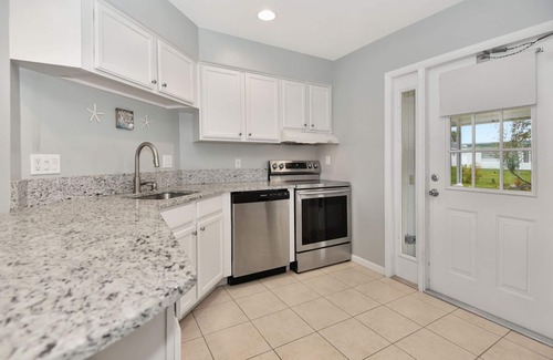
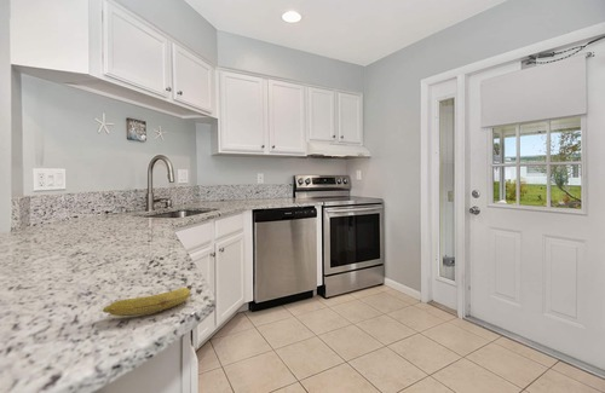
+ banana [102,282,197,317]
